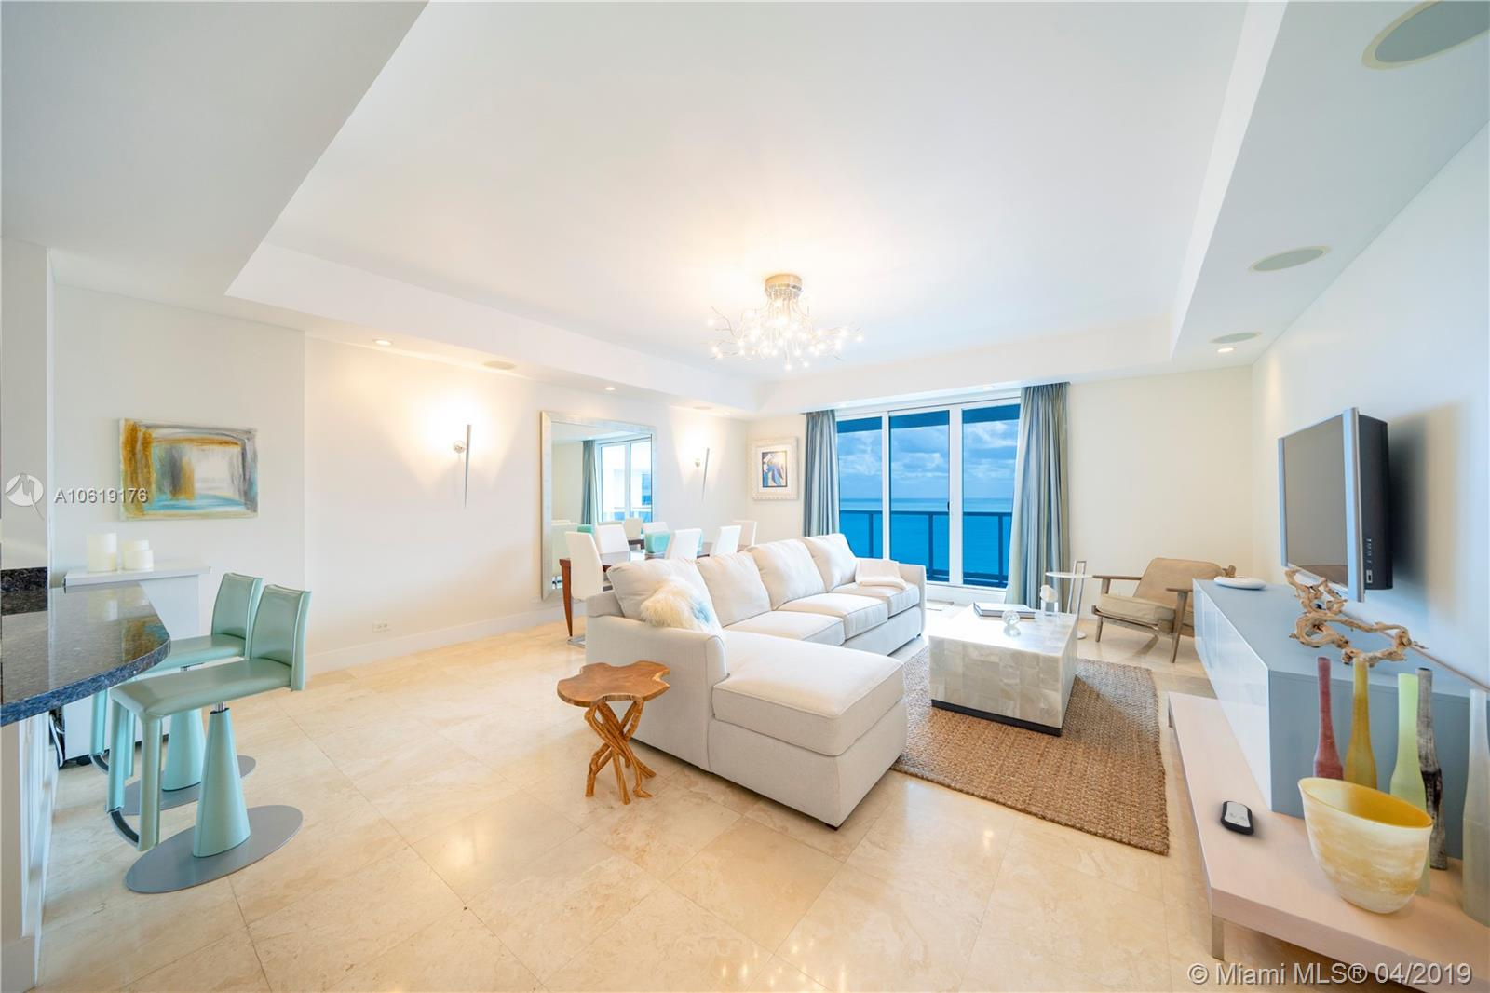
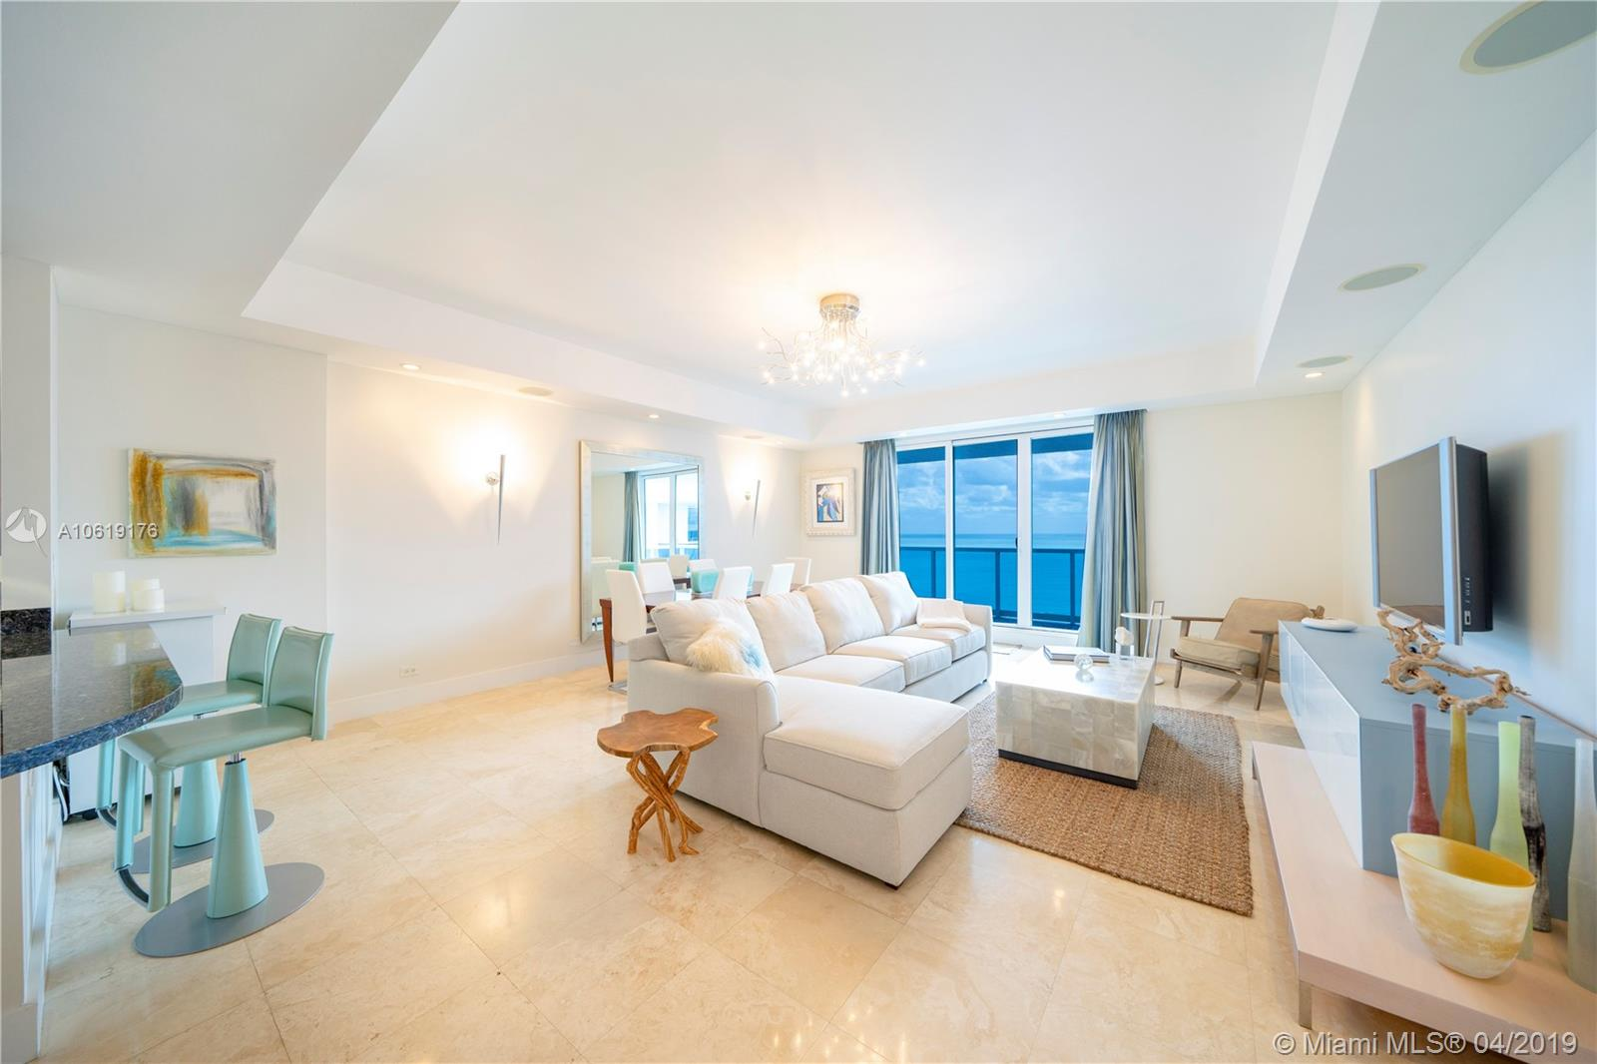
- remote control [1220,800,1255,835]
